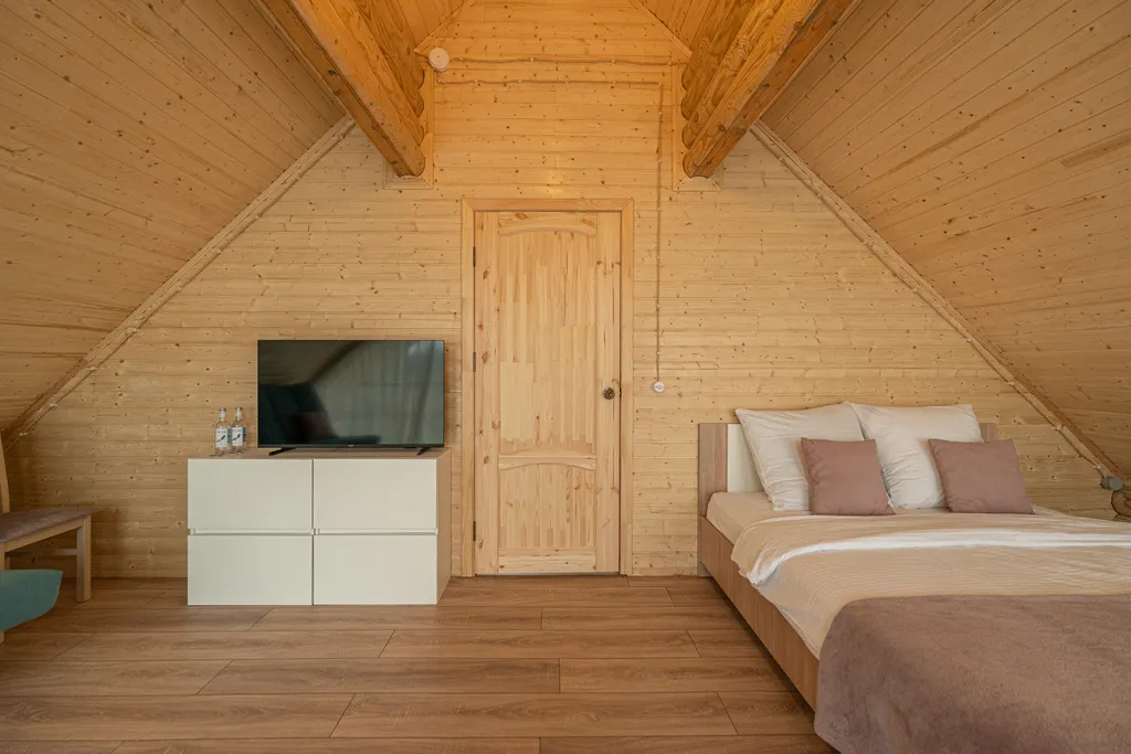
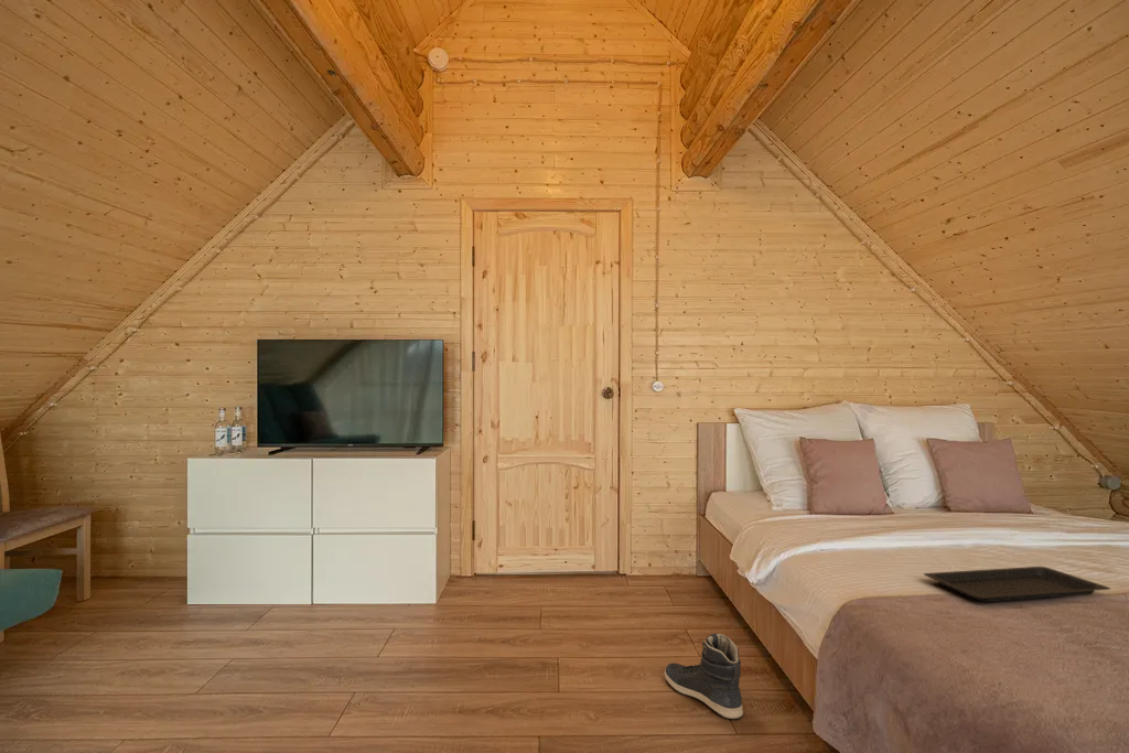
+ sneaker [664,633,744,720]
+ serving tray [923,566,1111,603]
